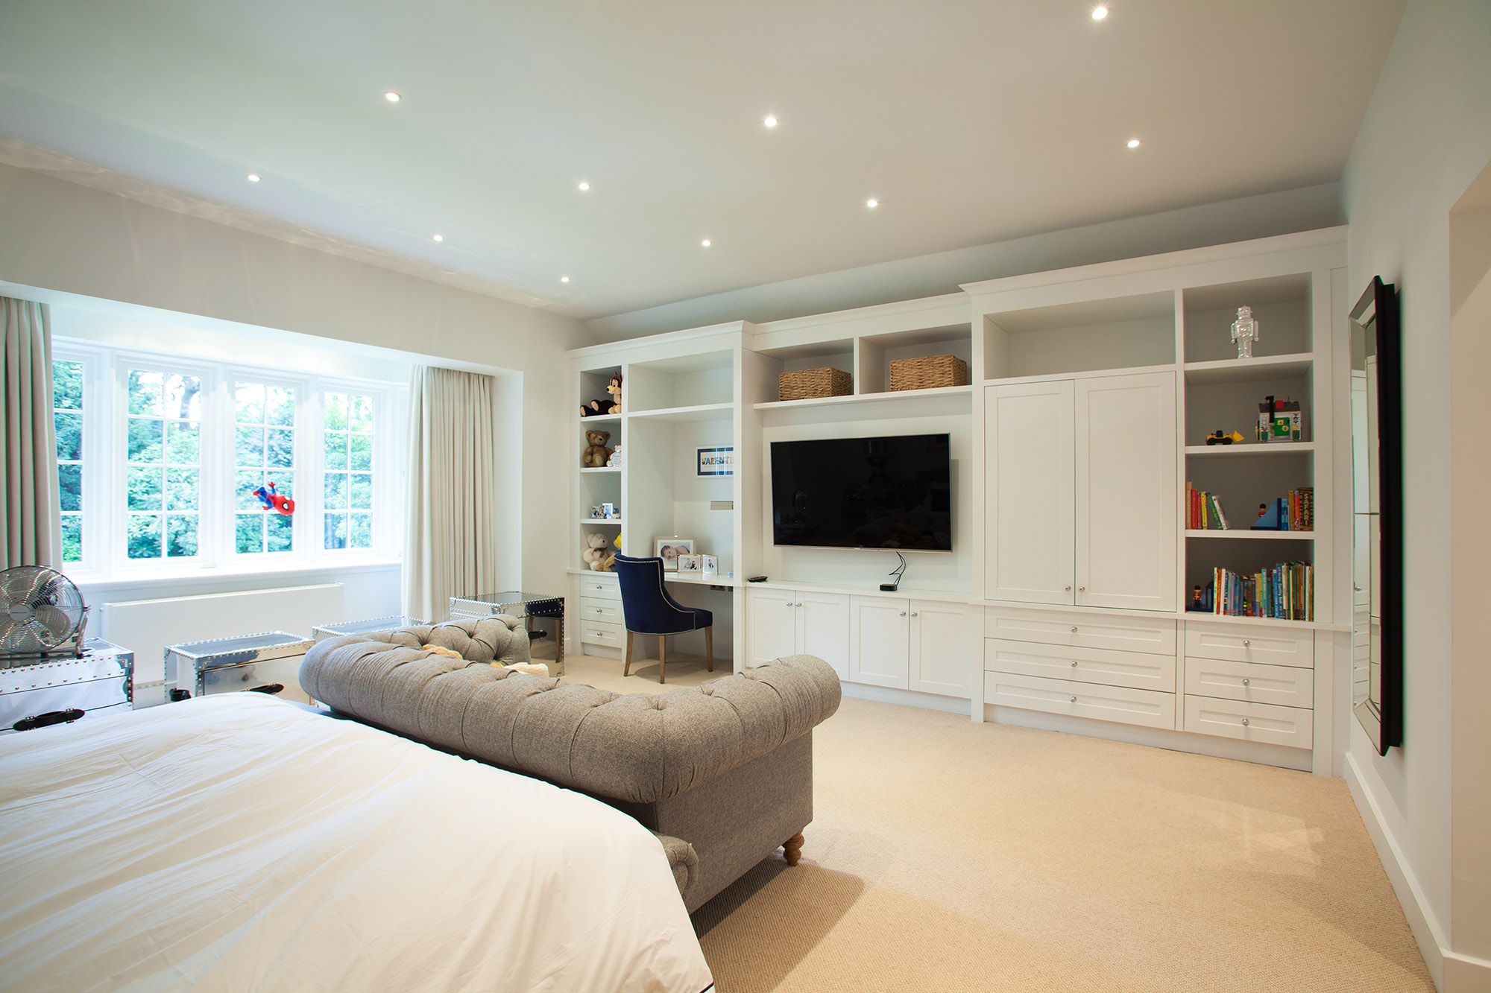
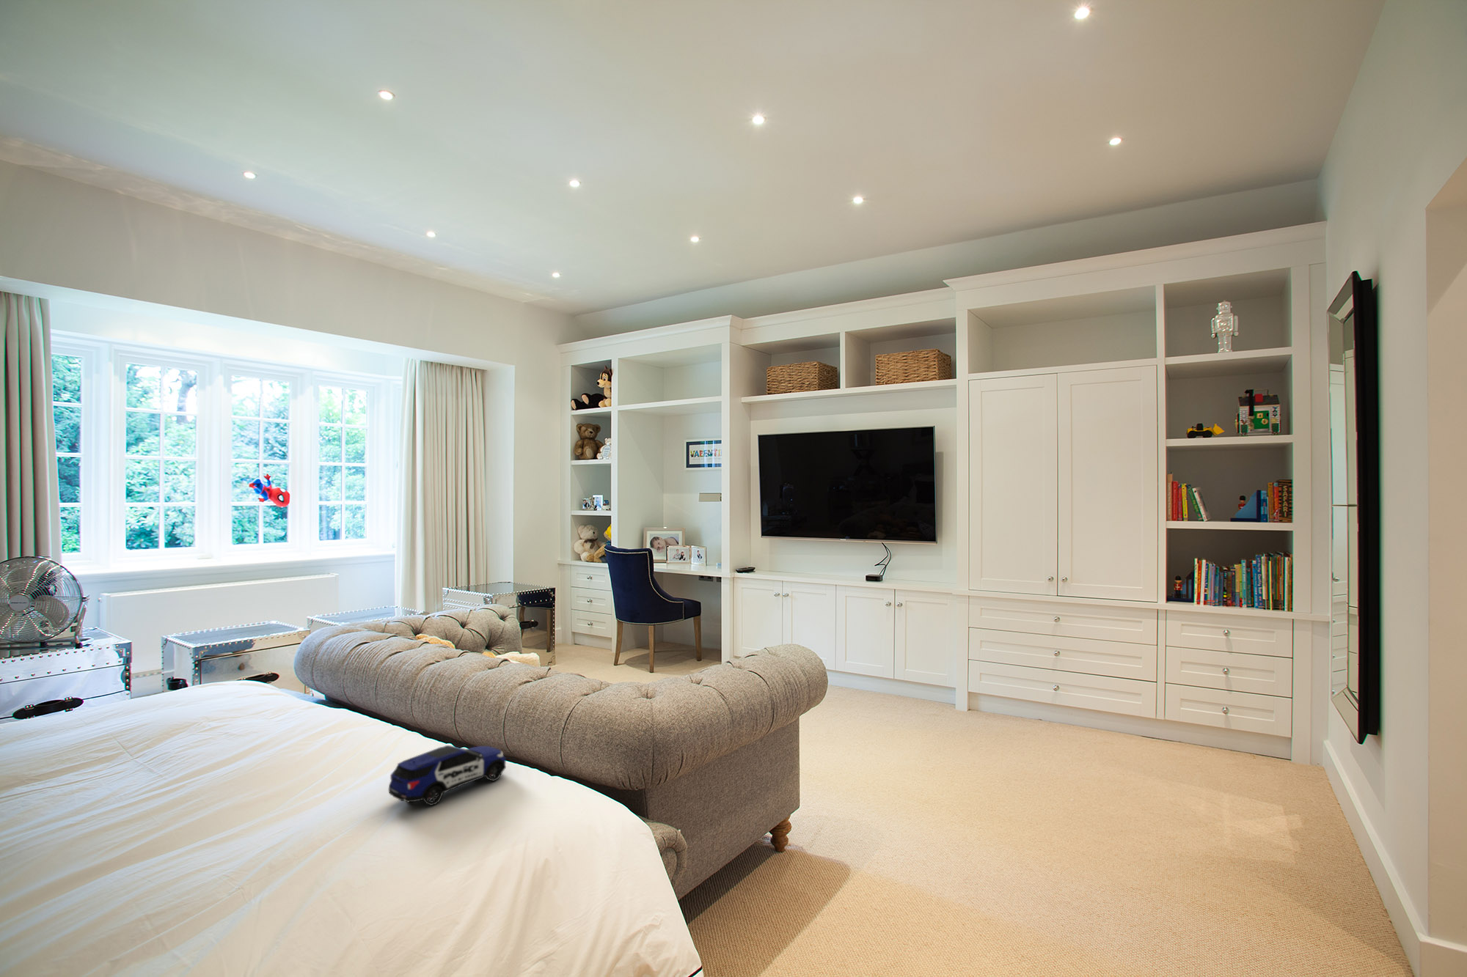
+ toy car [388,745,507,806]
